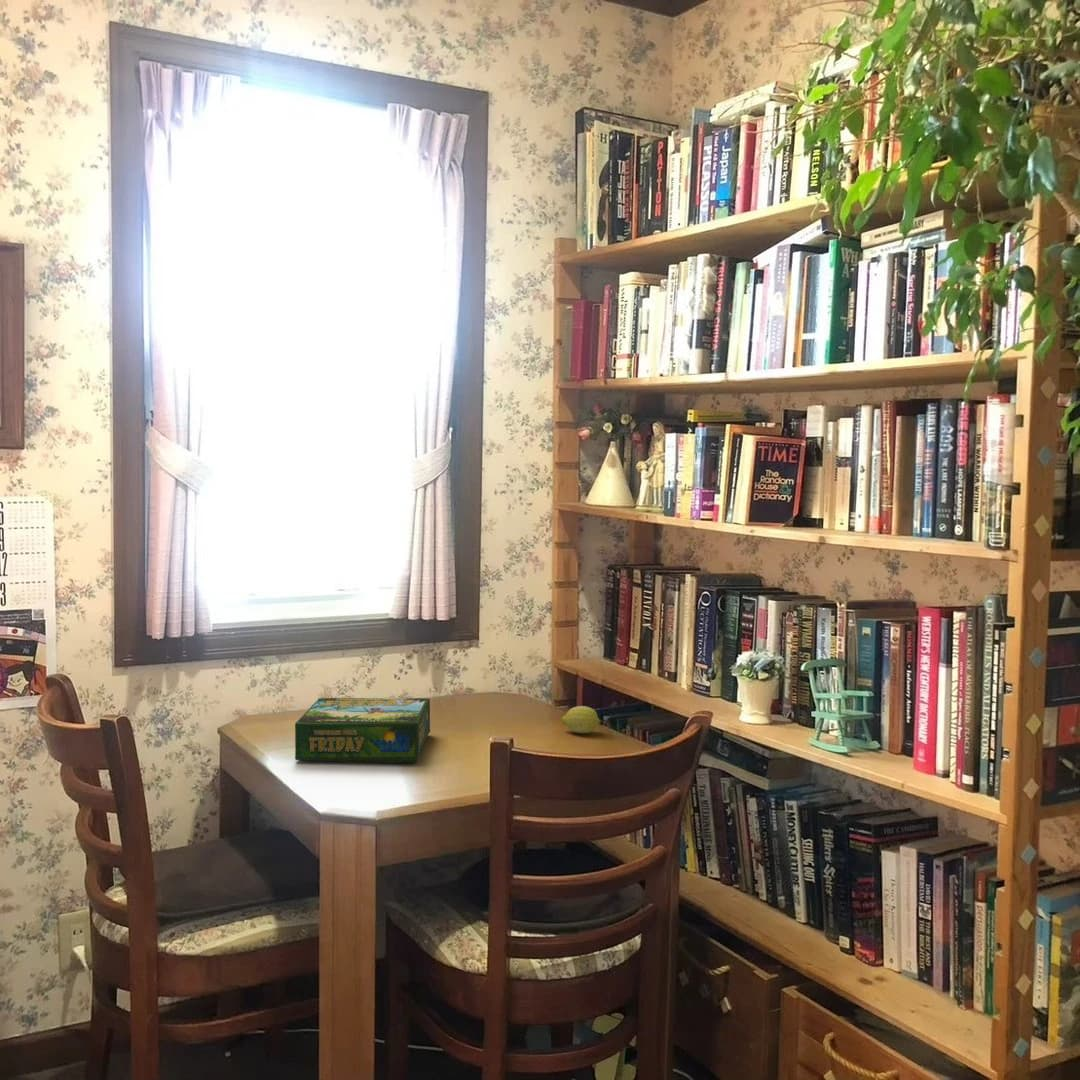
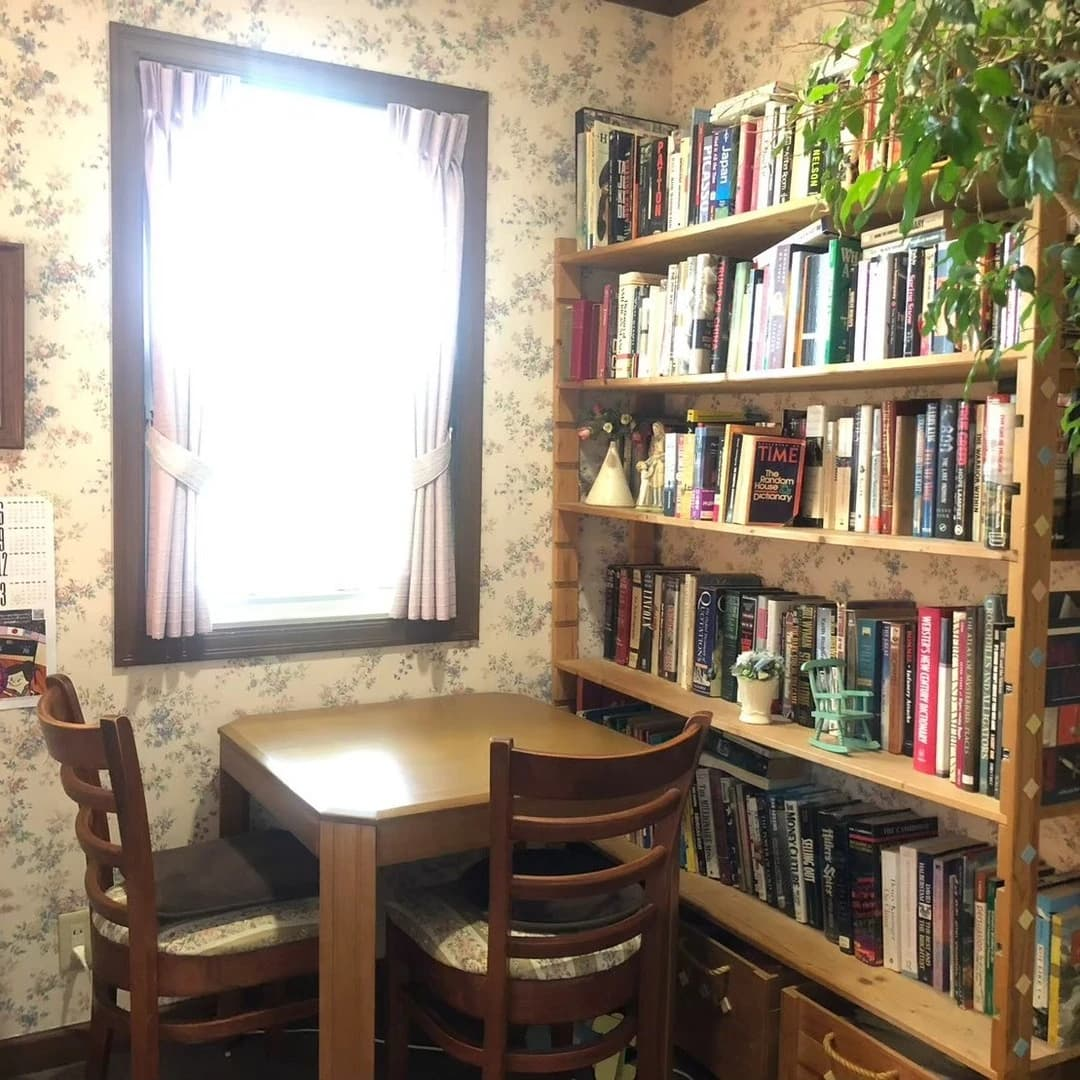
- board game [294,697,431,763]
- fruit [561,705,602,734]
